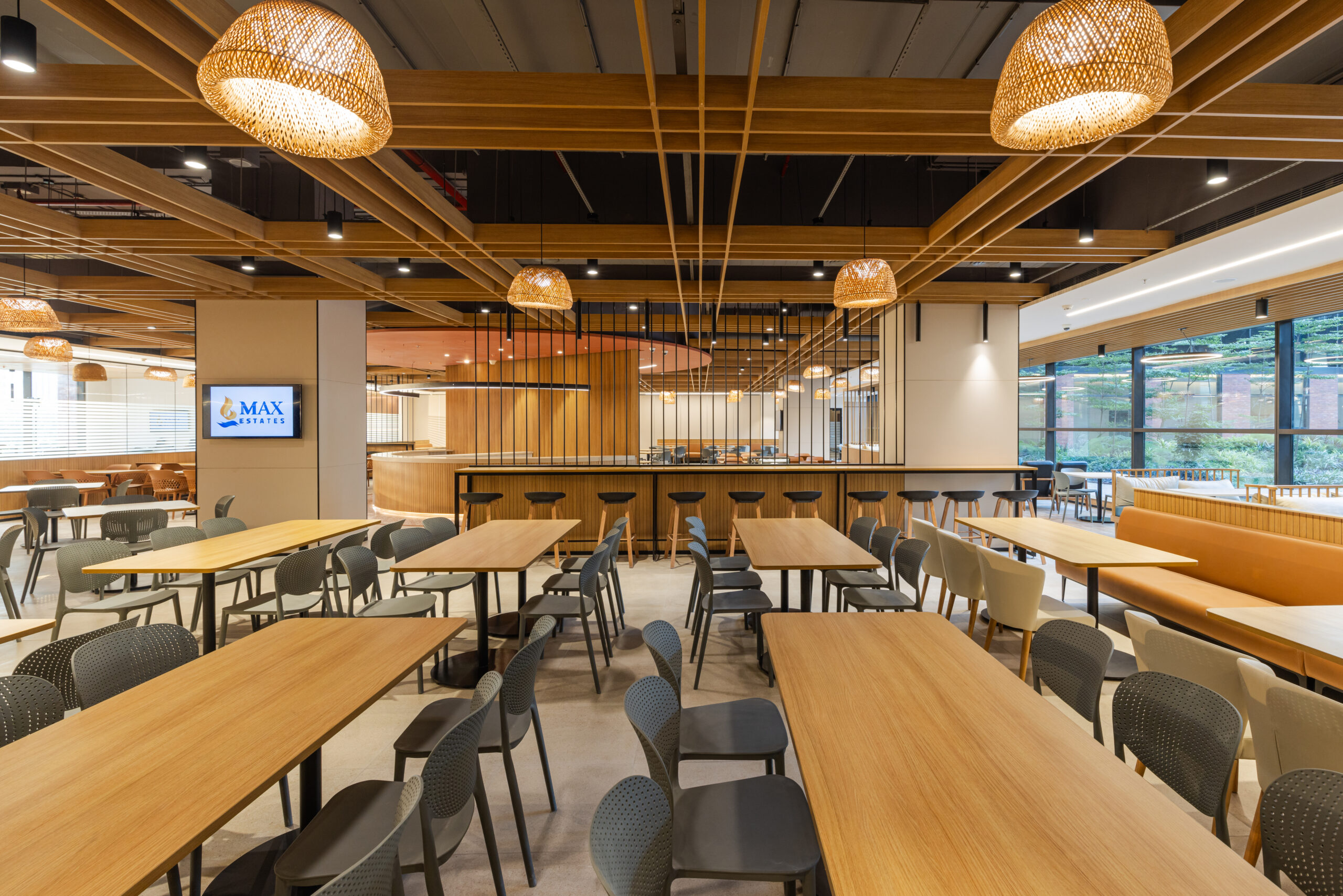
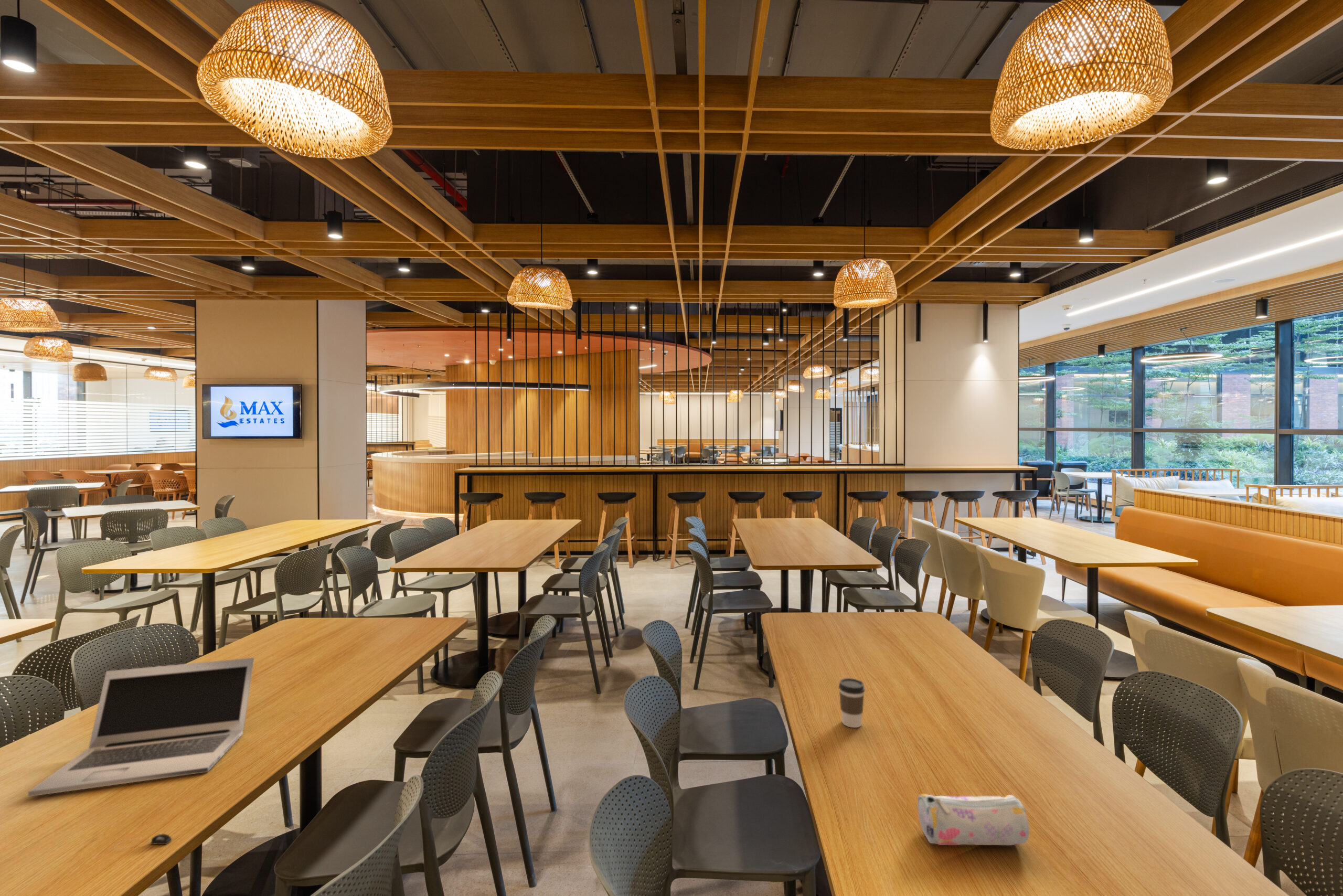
+ coffee cup [838,678,866,728]
+ pencil case [917,794,1030,846]
+ computer mouse [114,834,172,850]
+ laptop [27,657,255,797]
